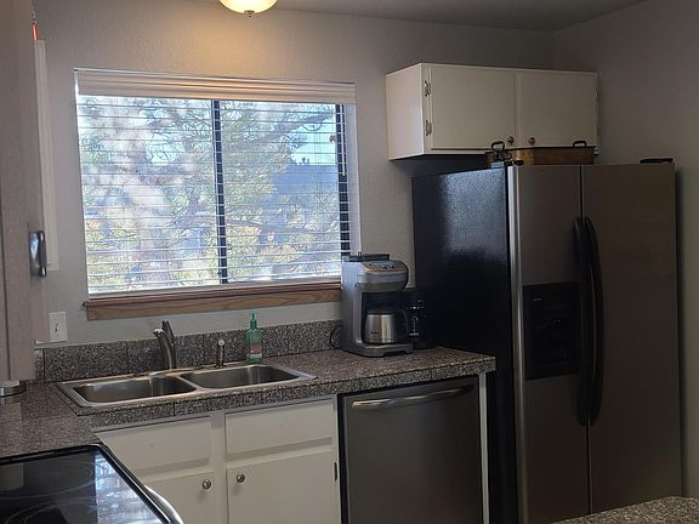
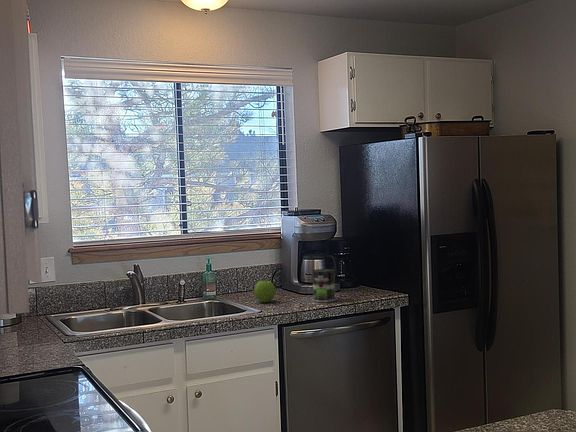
+ apple [253,280,277,303]
+ coffee can [311,268,336,303]
